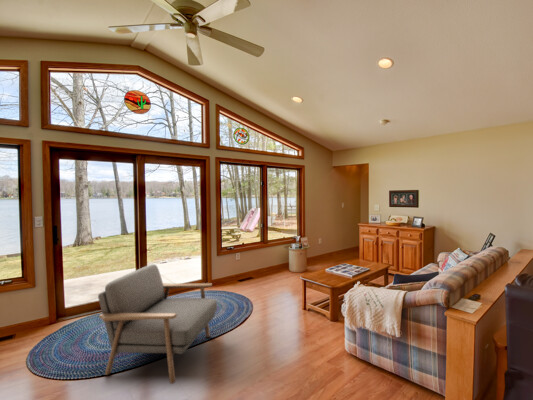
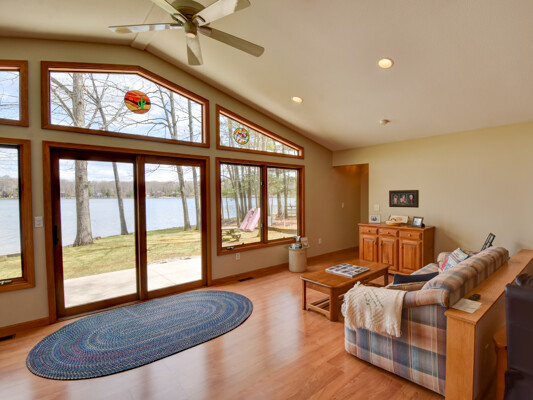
- armchair [97,263,218,385]
